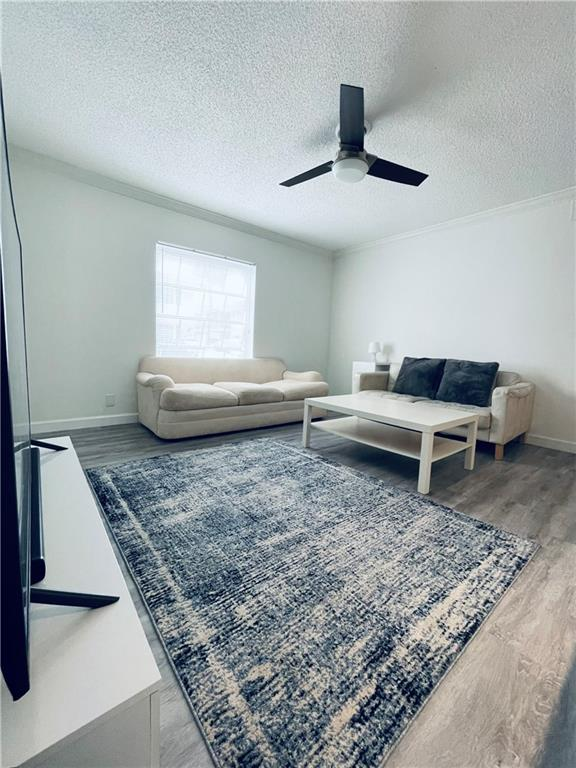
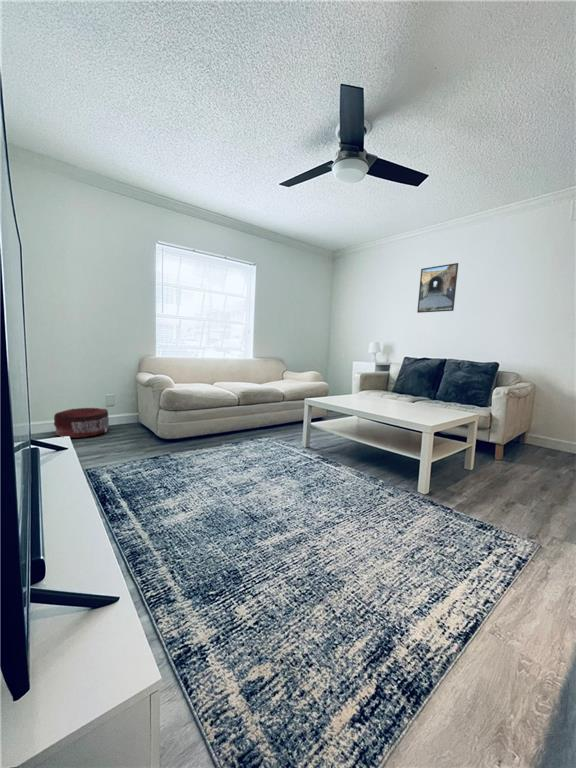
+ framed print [416,262,459,314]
+ pouf [53,407,111,439]
